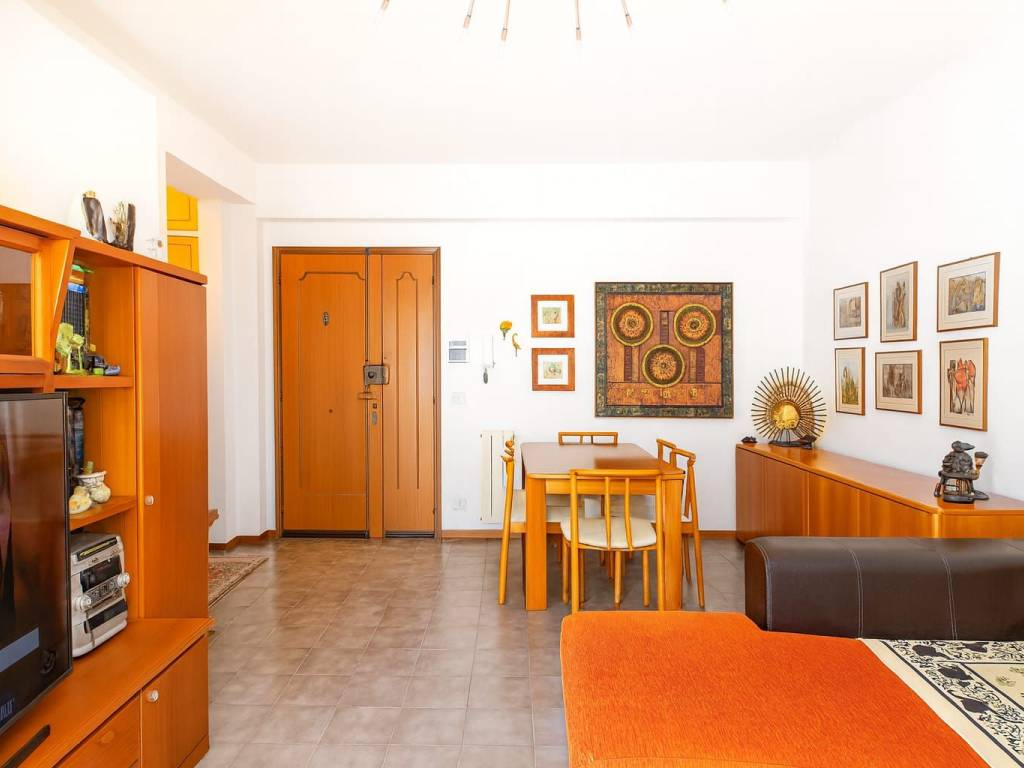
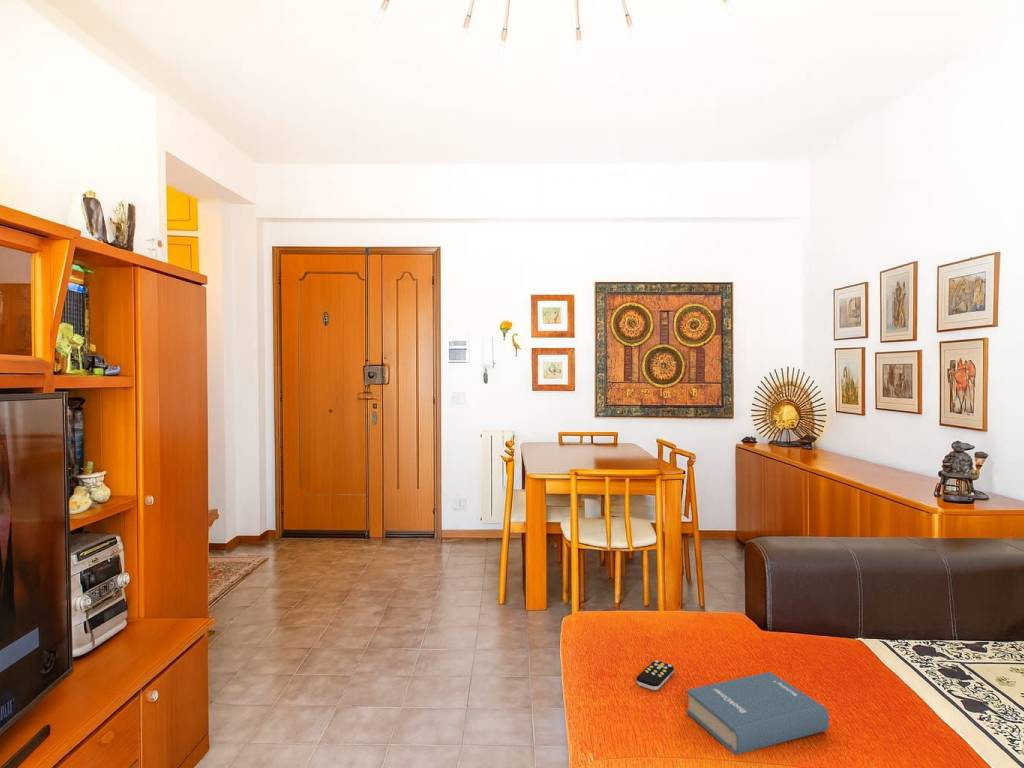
+ hardback book [686,671,830,756]
+ remote control [635,659,675,691]
